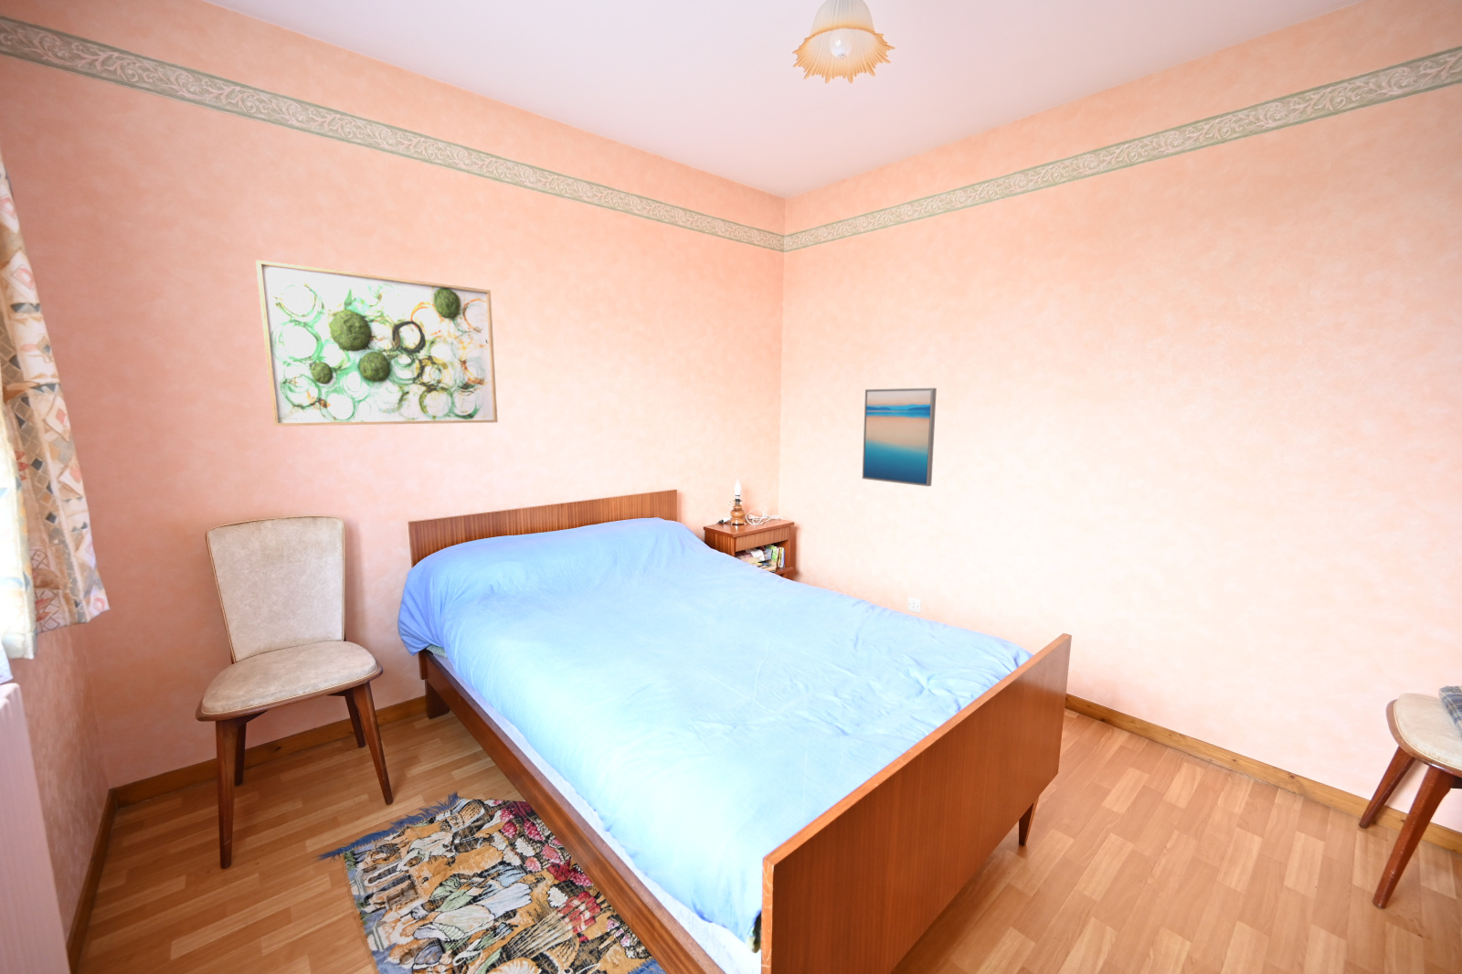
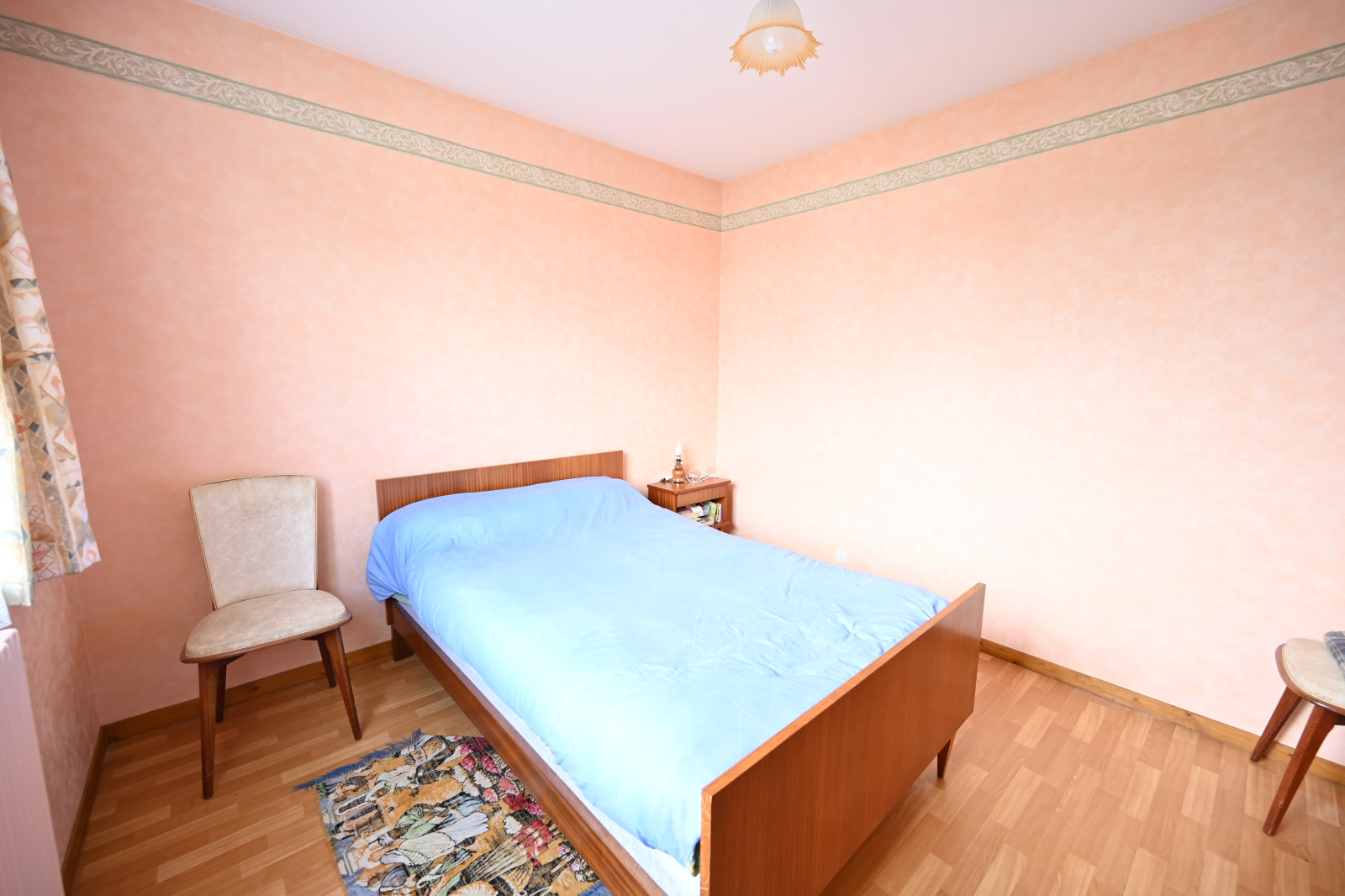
- wall art [255,259,499,427]
- wall art [862,387,937,487]
